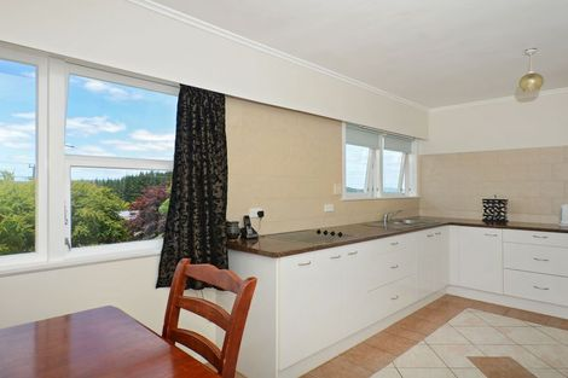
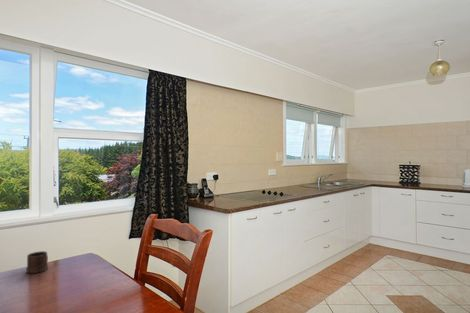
+ mug [25,250,49,274]
